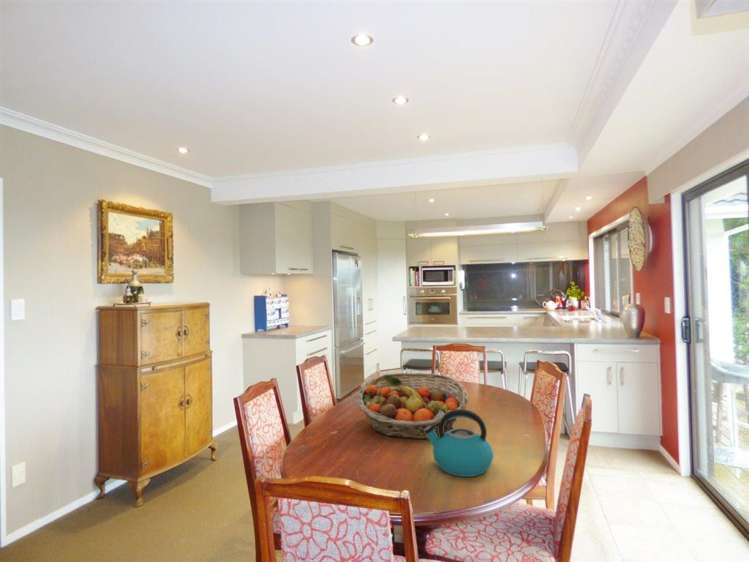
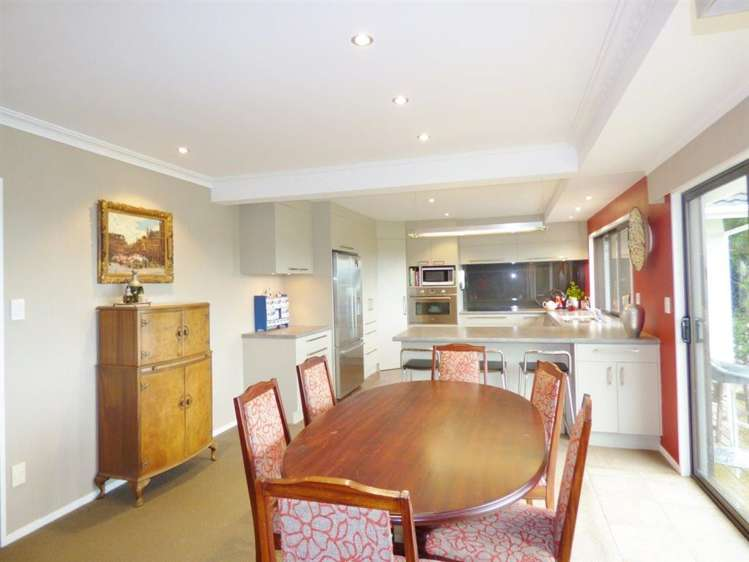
- fruit basket [356,372,469,440]
- kettle [424,408,495,478]
